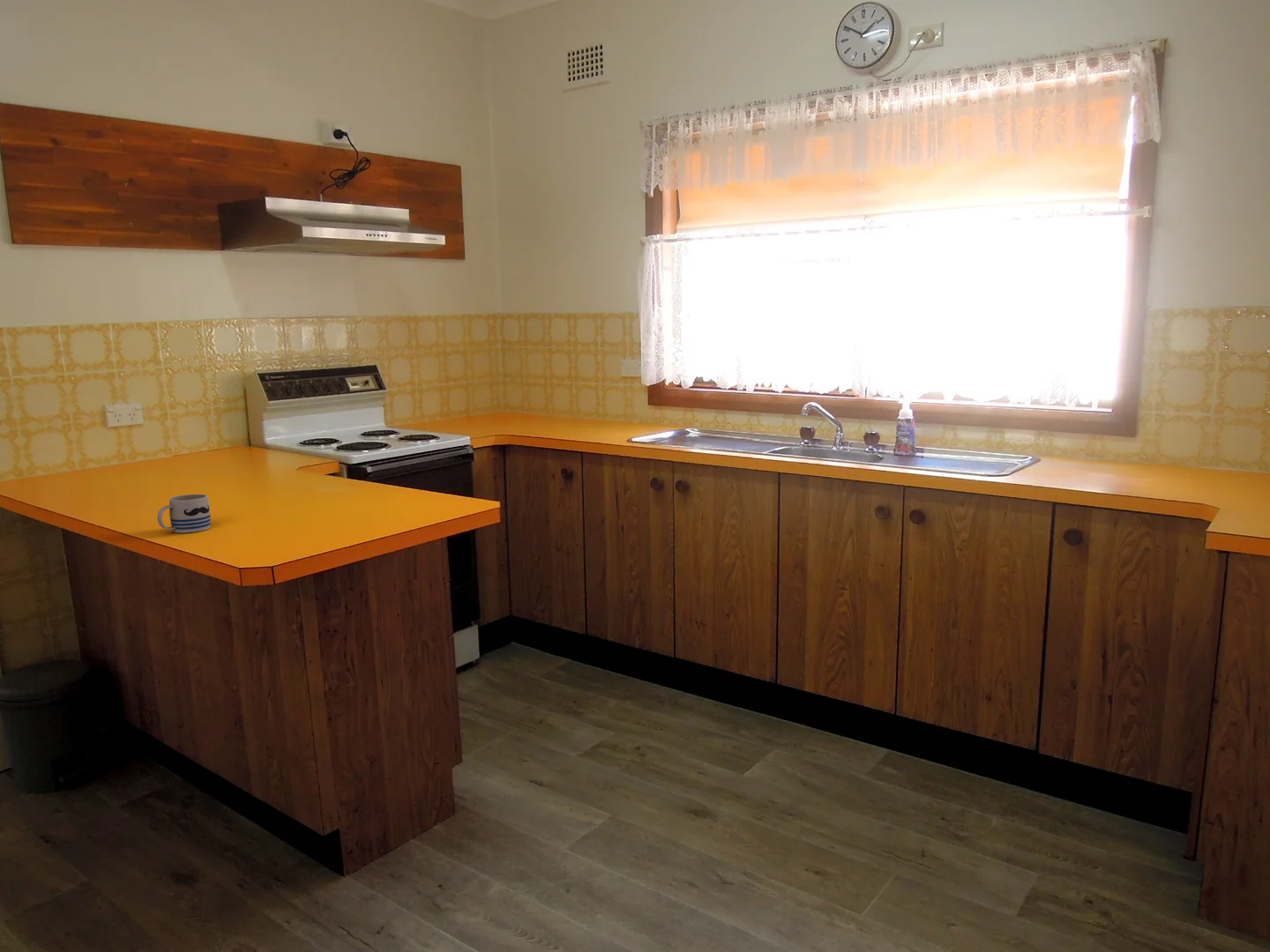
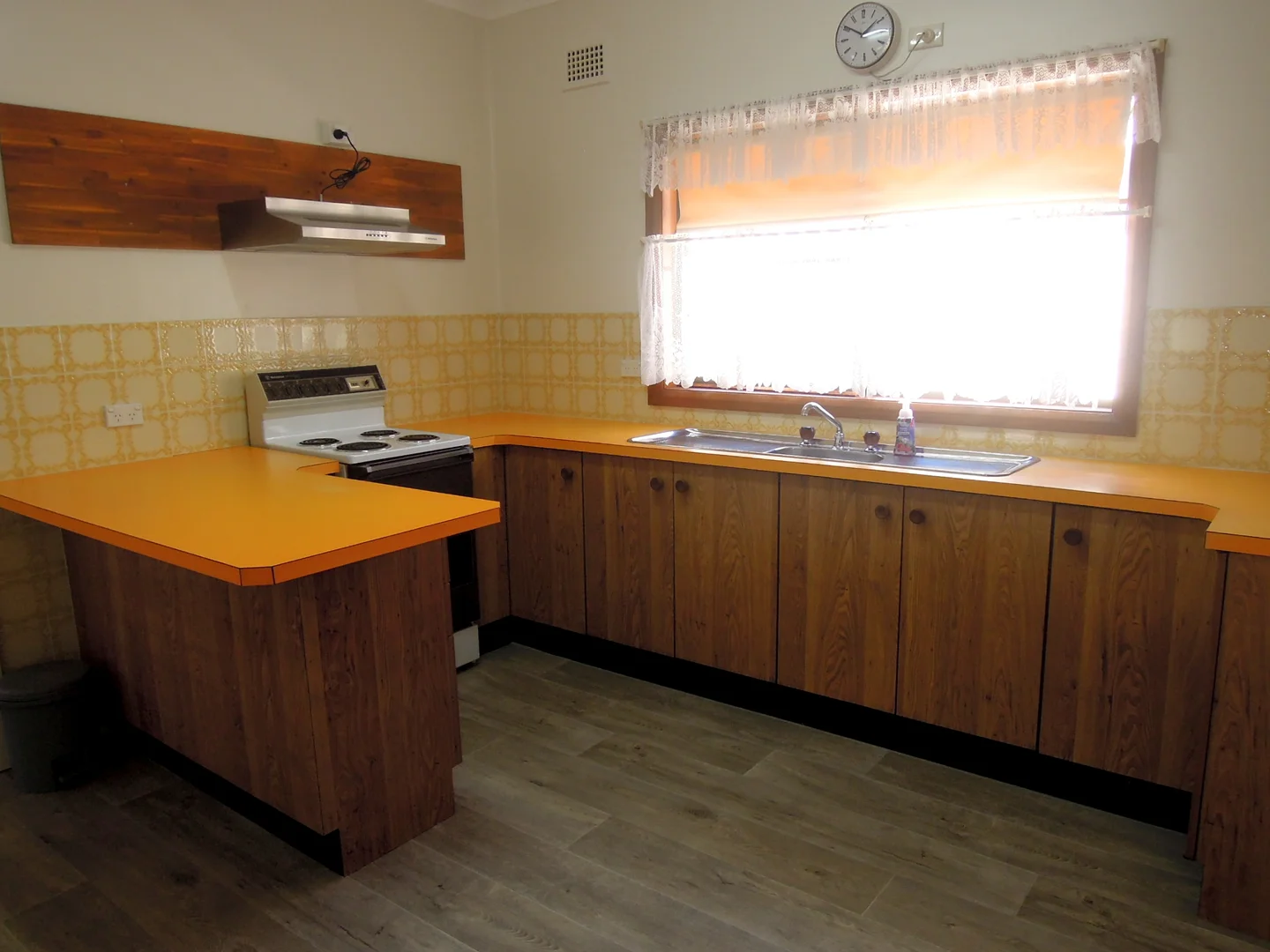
- mug [156,494,212,533]
